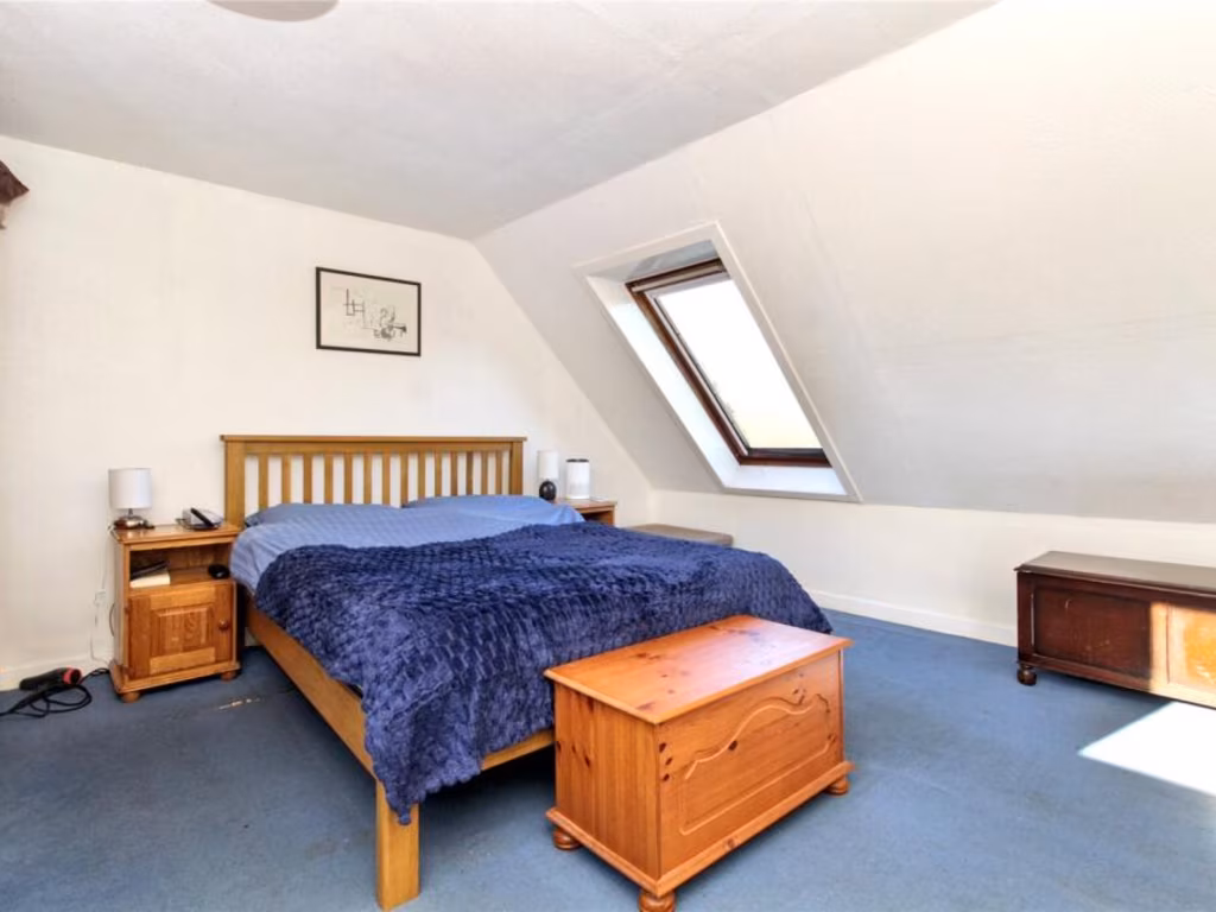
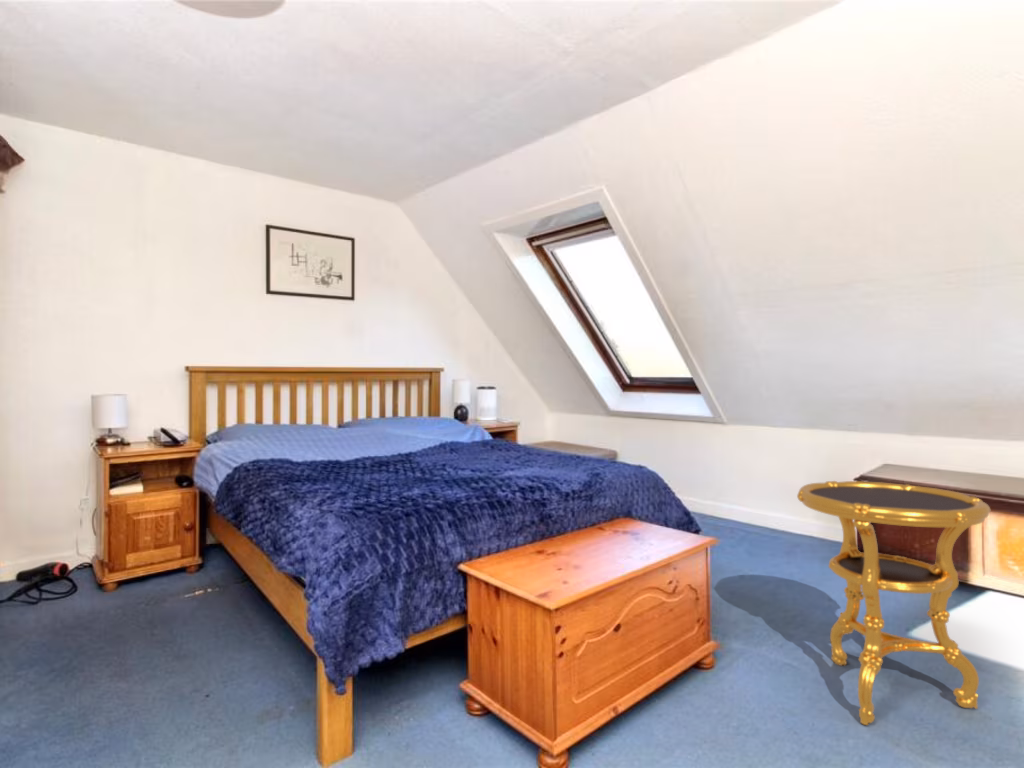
+ side table [796,480,991,726]
